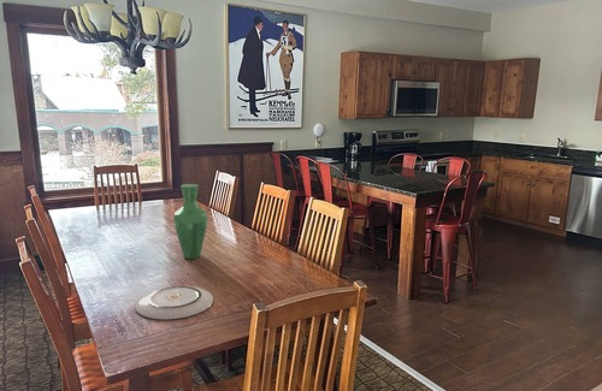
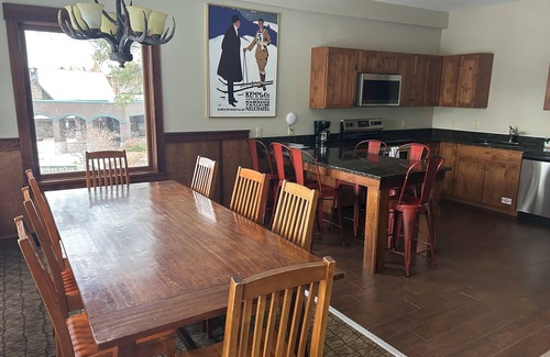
- plate [134,285,214,320]
- vase [172,183,208,260]
